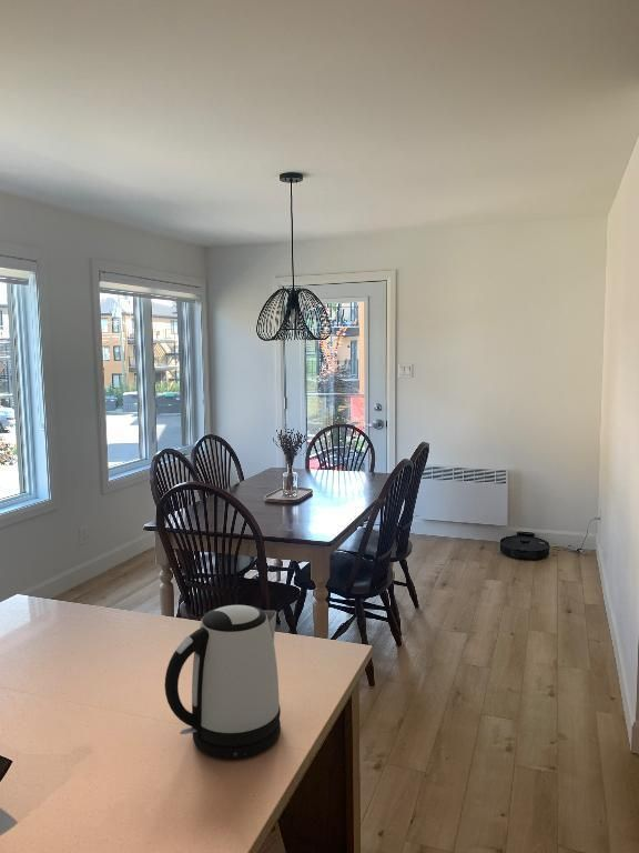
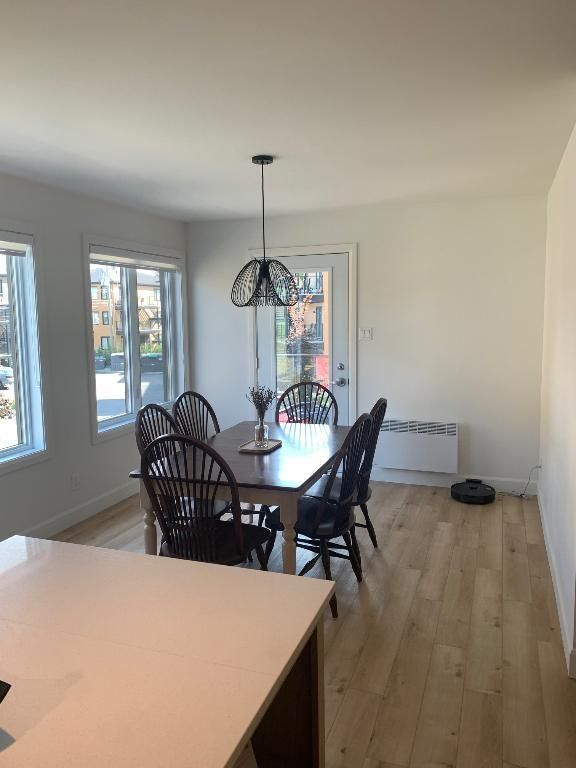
- kettle [164,603,282,760]
